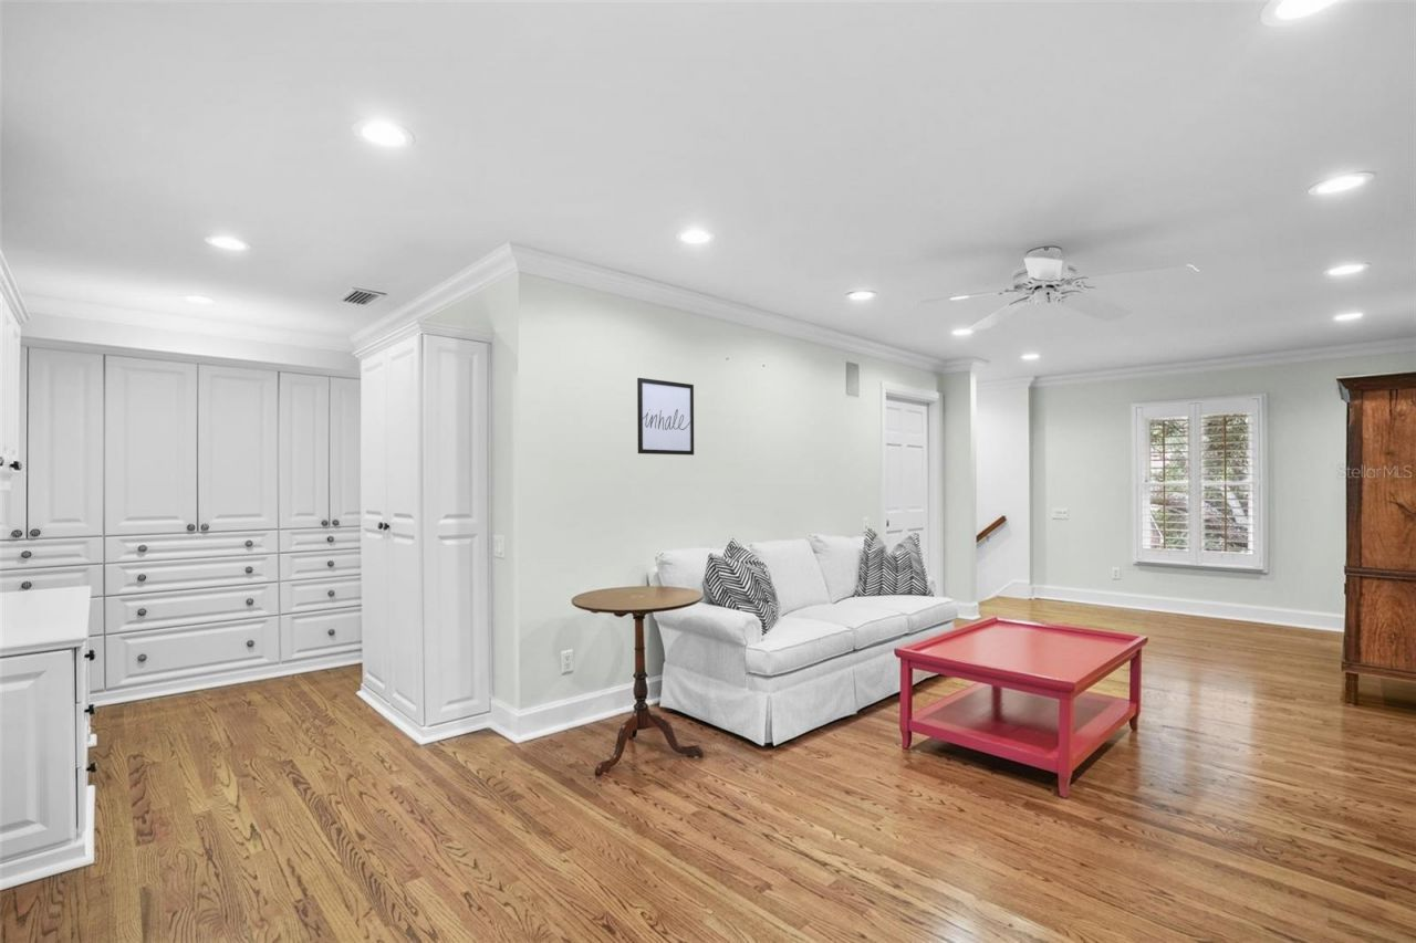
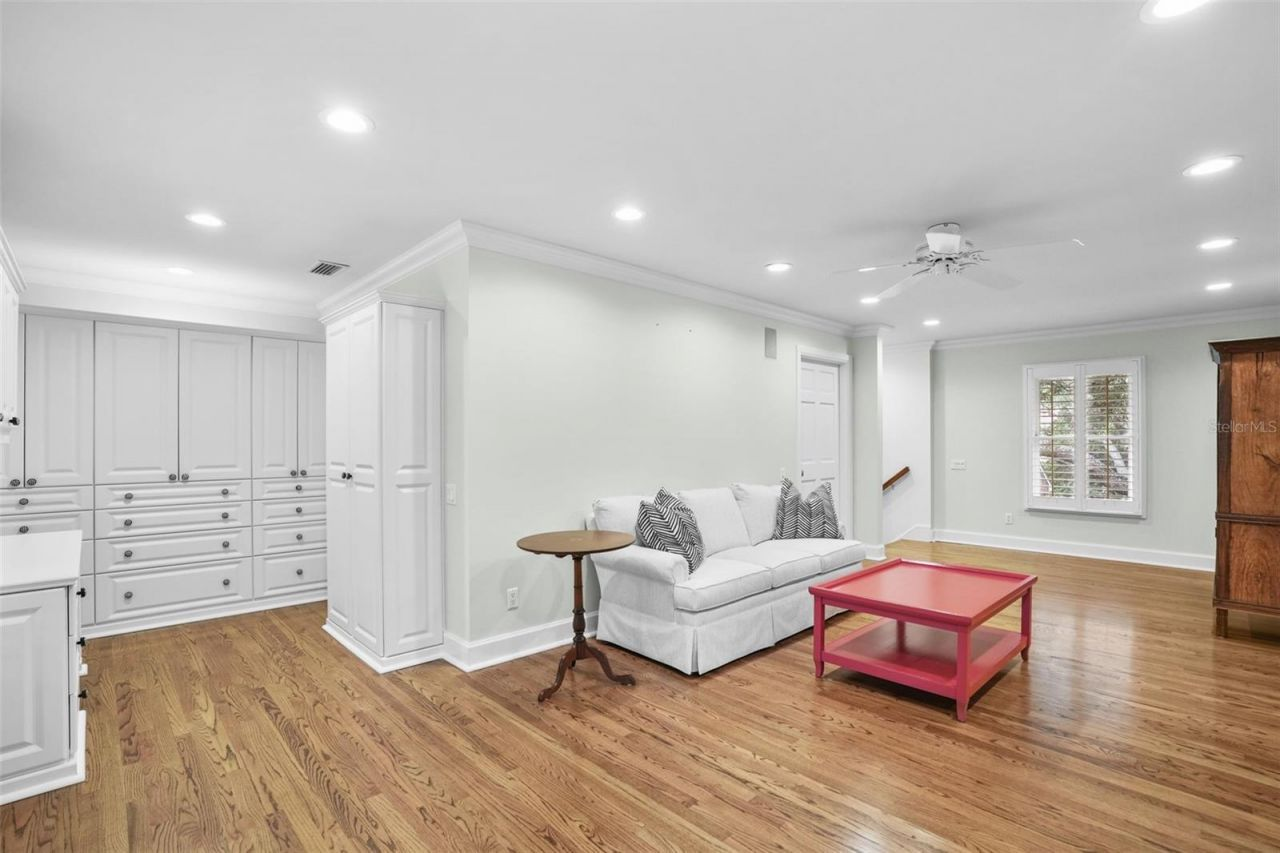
- wall art [636,377,695,457]
